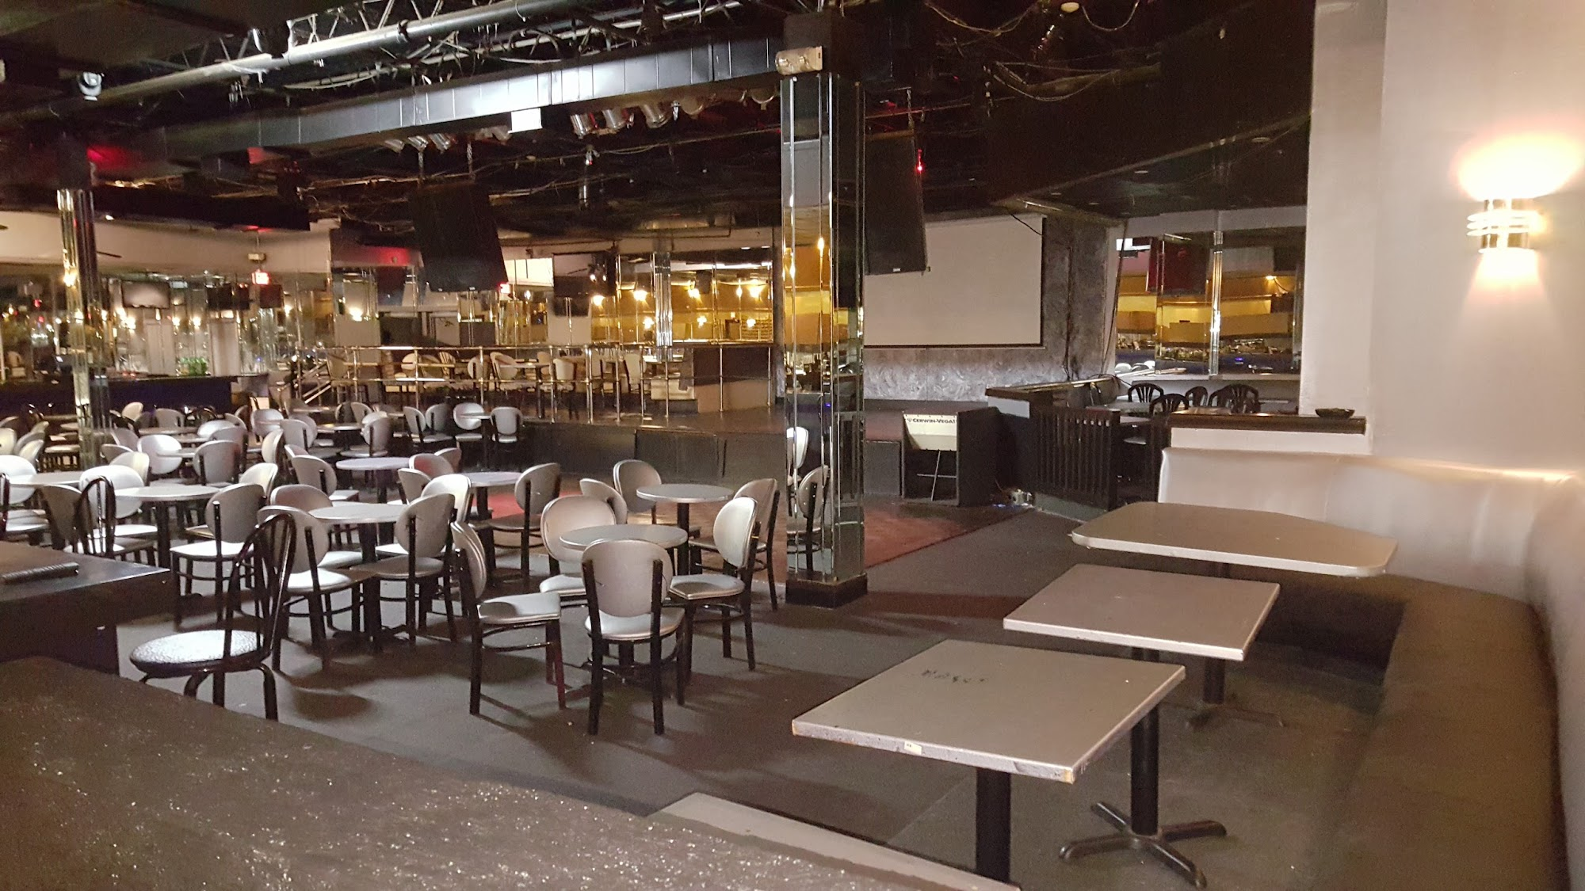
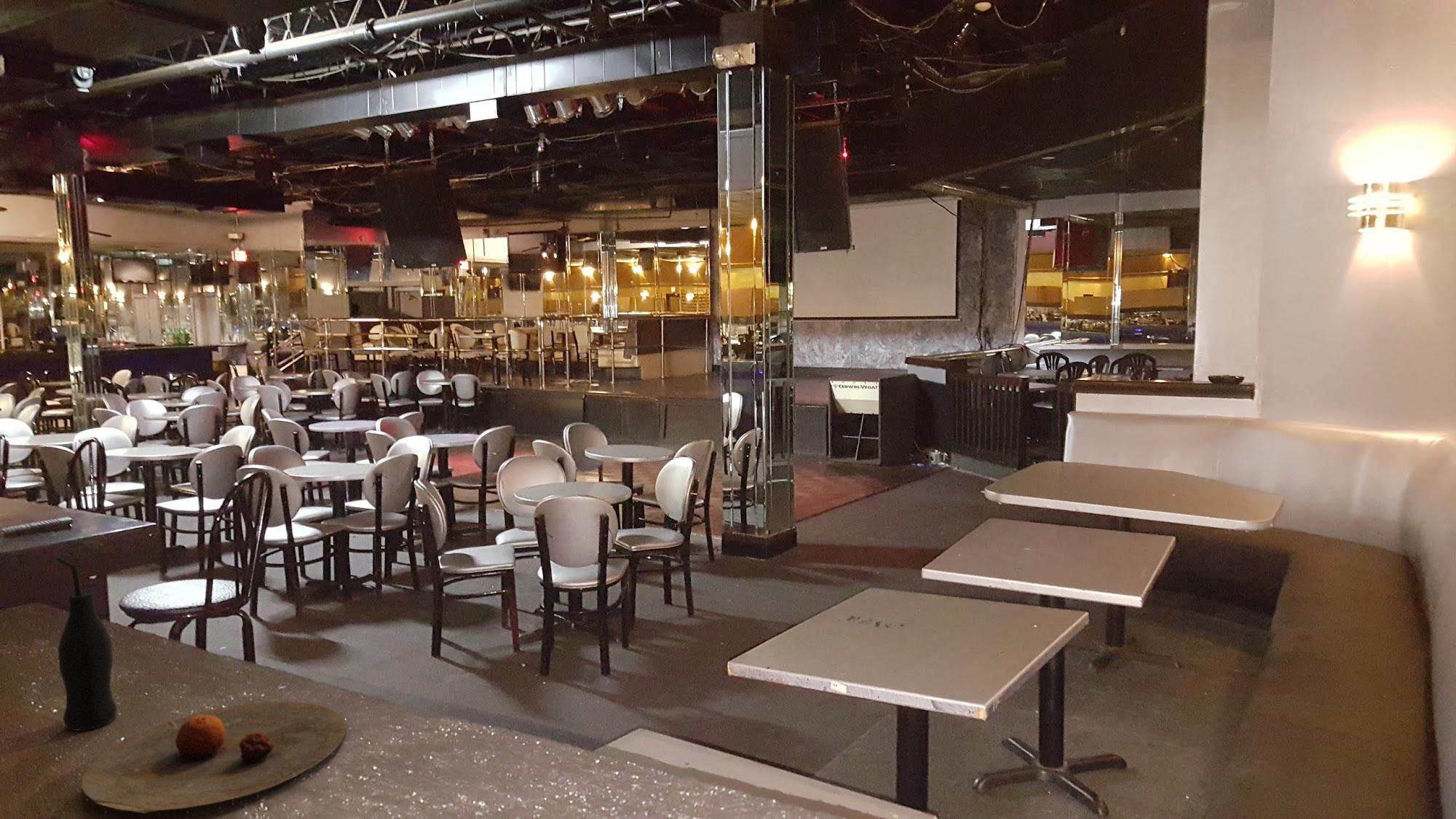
+ plate [81,701,347,814]
+ bottle [56,556,118,732]
